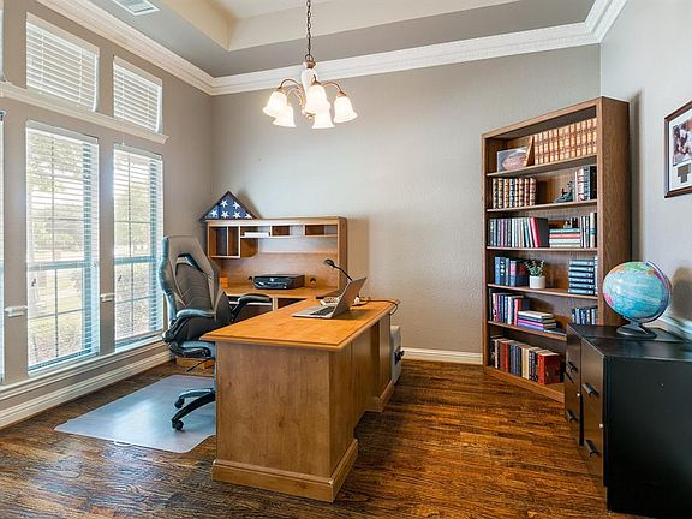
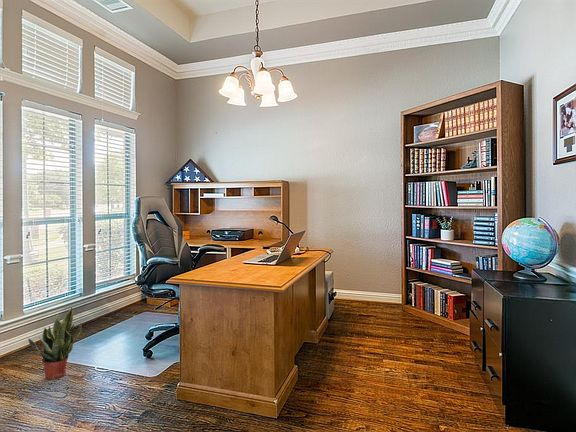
+ potted plant [27,306,83,380]
